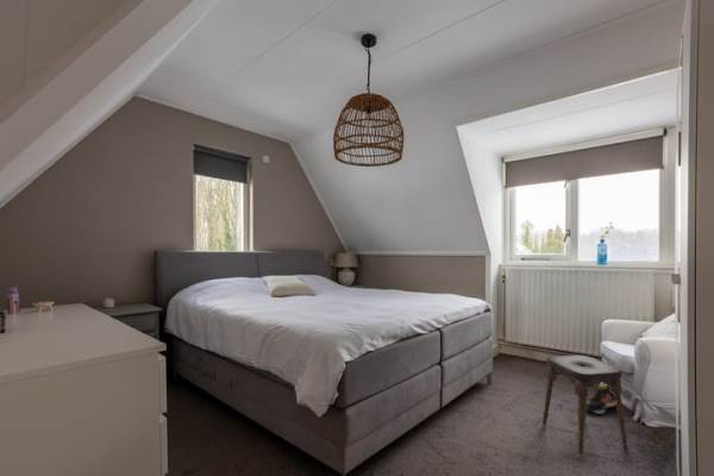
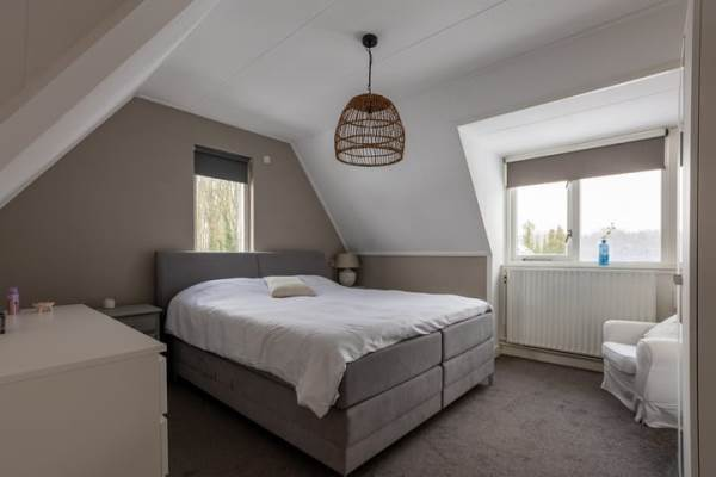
- stool [541,353,628,455]
- shoe [585,383,616,415]
